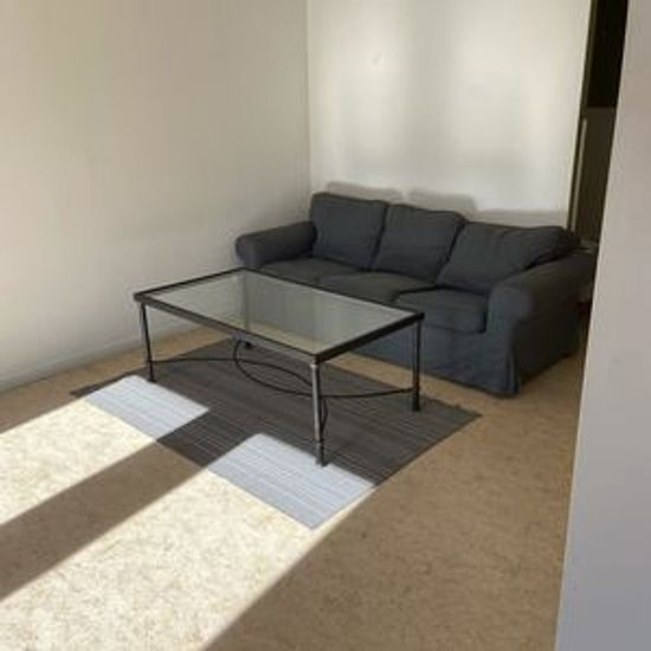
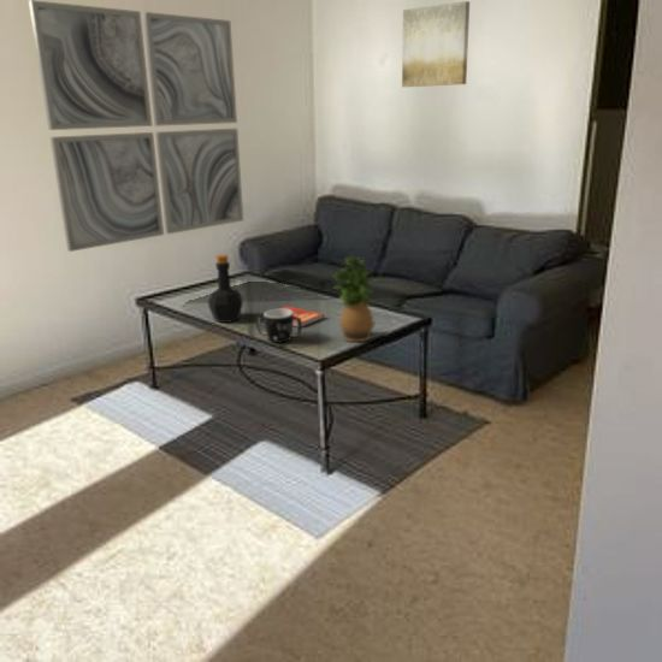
+ mug [255,308,303,344]
+ bottle [207,254,244,324]
+ wall art [28,0,244,253]
+ wall art [401,0,471,88]
+ book [279,305,325,327]
+ potted plant [331,255,376,343]
